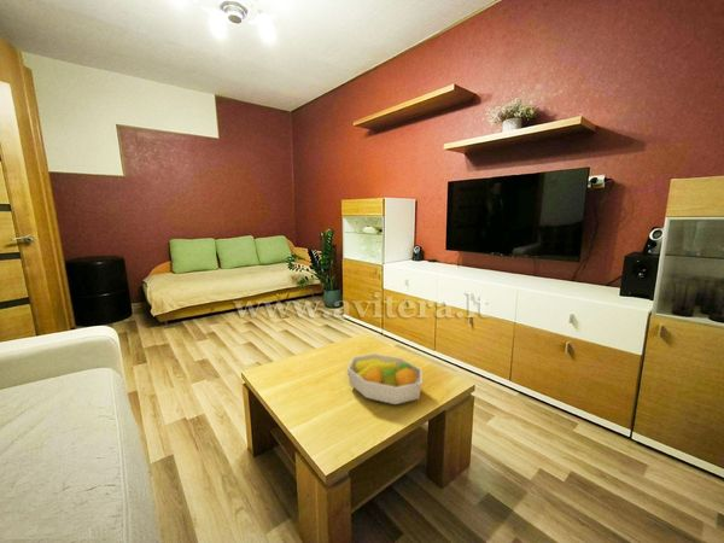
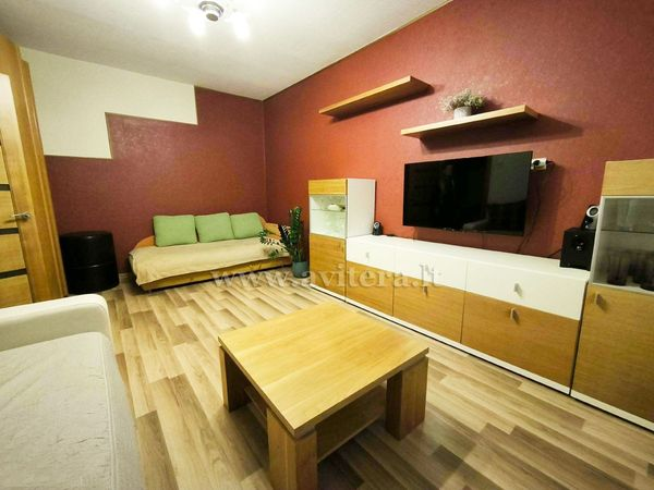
- fruit bowl [346,352,424,405]
